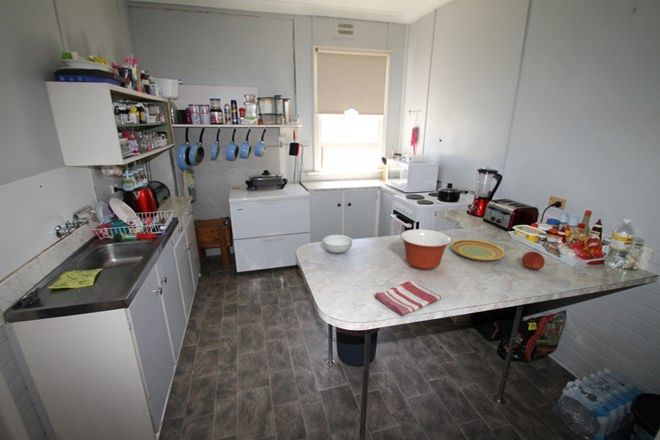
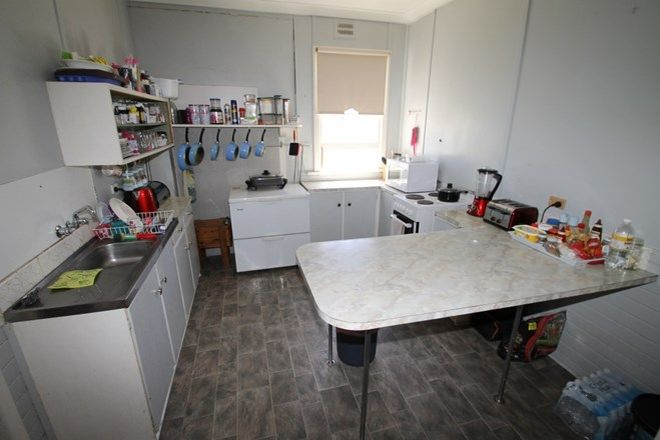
- mixing bowl [400,228,452,271]
- fruit [521,251,546,272]
- plate [451,239,506,262]
- dish towel [374,280,442,317]
- cereal bowl [322,234,353,255]
